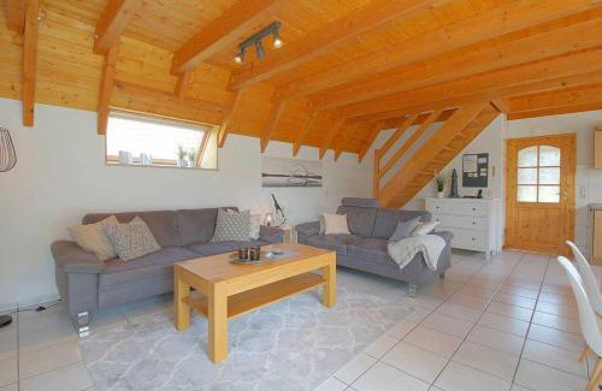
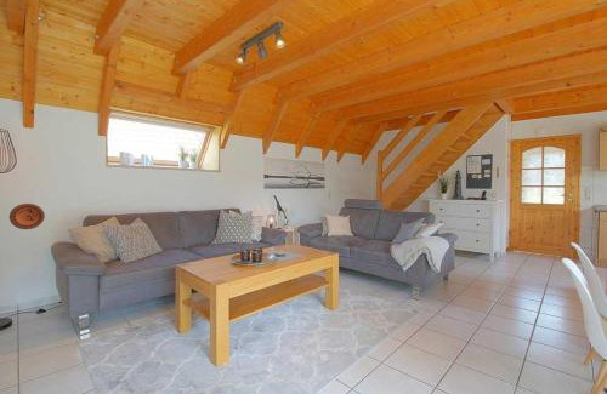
+ decorative plate [8,202,46,230]
